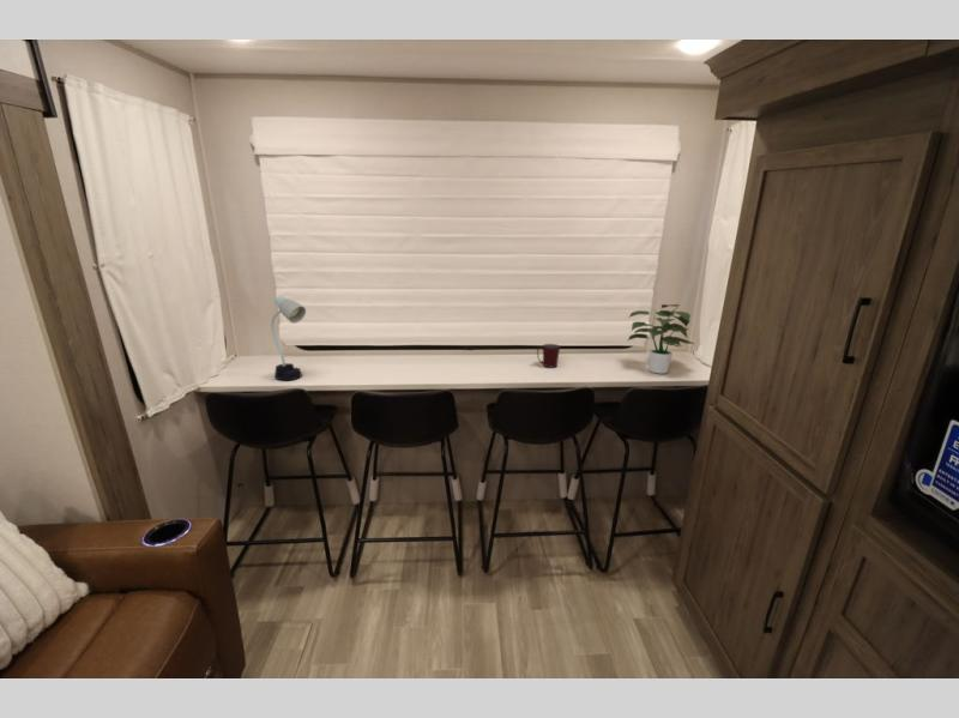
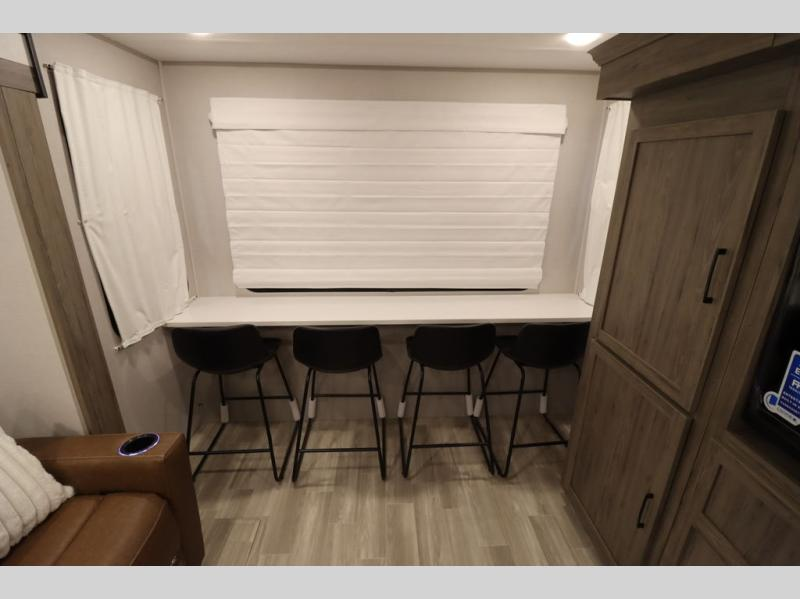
- desk lamp [270,295,307,381]
- potted plant [627,303,695,375]
- mug [536,343,561,369]
